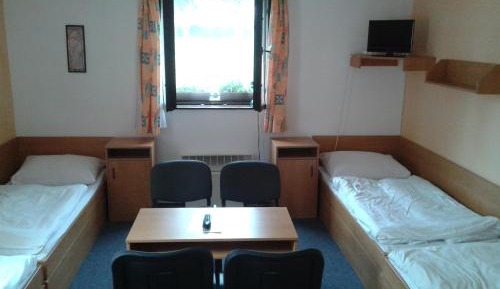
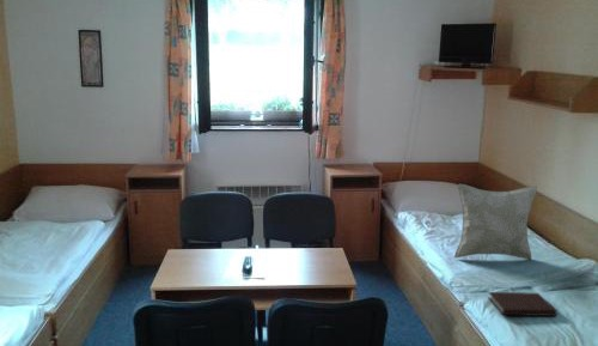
+ decorative pillow [453,183,538,261]
+ notebook [488,291,559,317]
